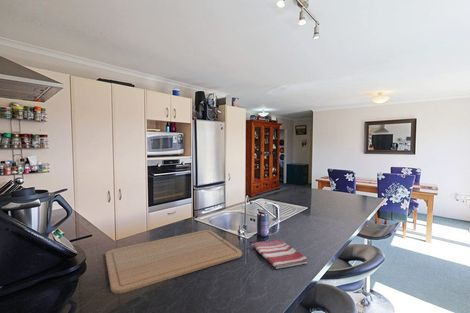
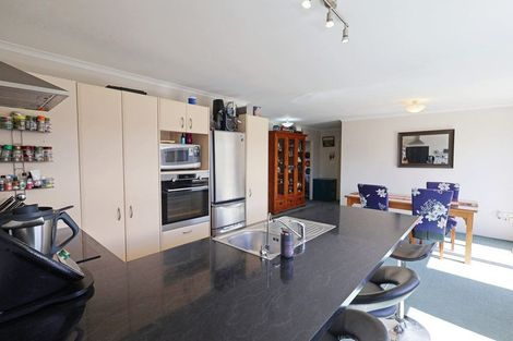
- dish towel [252,238,309,270]
- chopping board [104,229,243,294]
